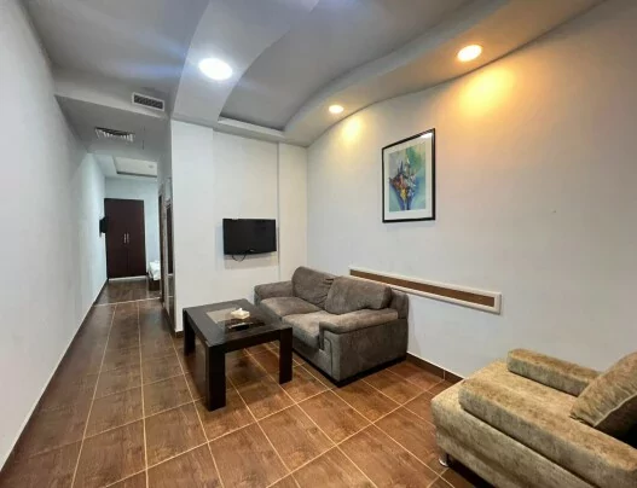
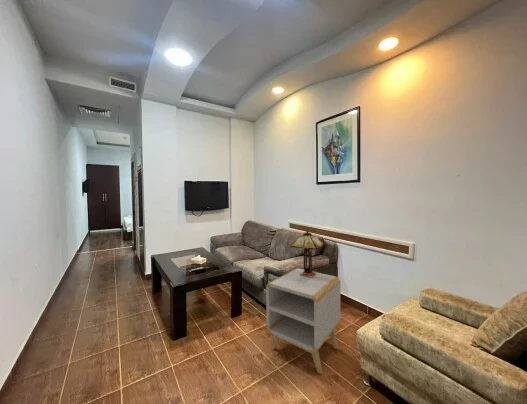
+ side table [265,267,341,375]
+ table lamp [289,230,325,278]
